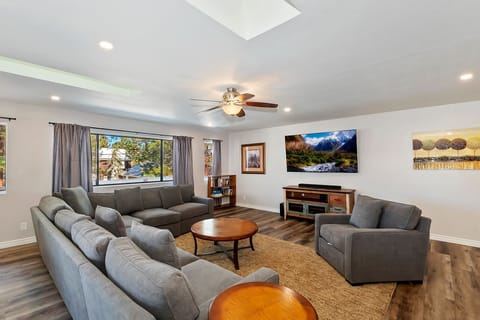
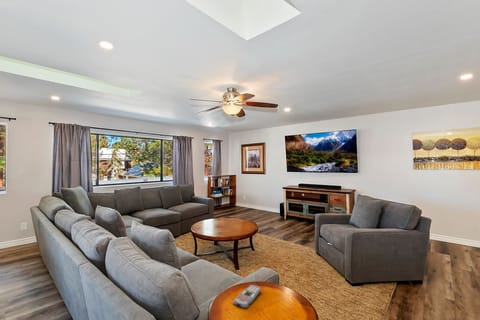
+ remote control [232,284,262,309]
